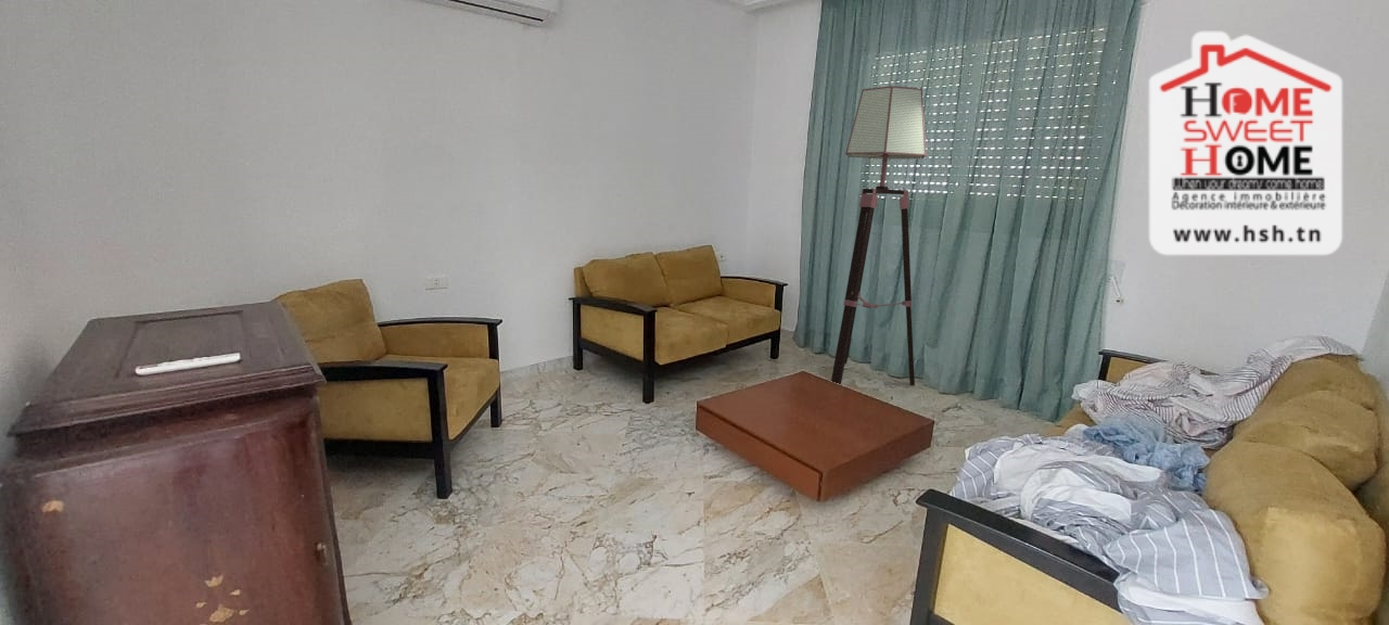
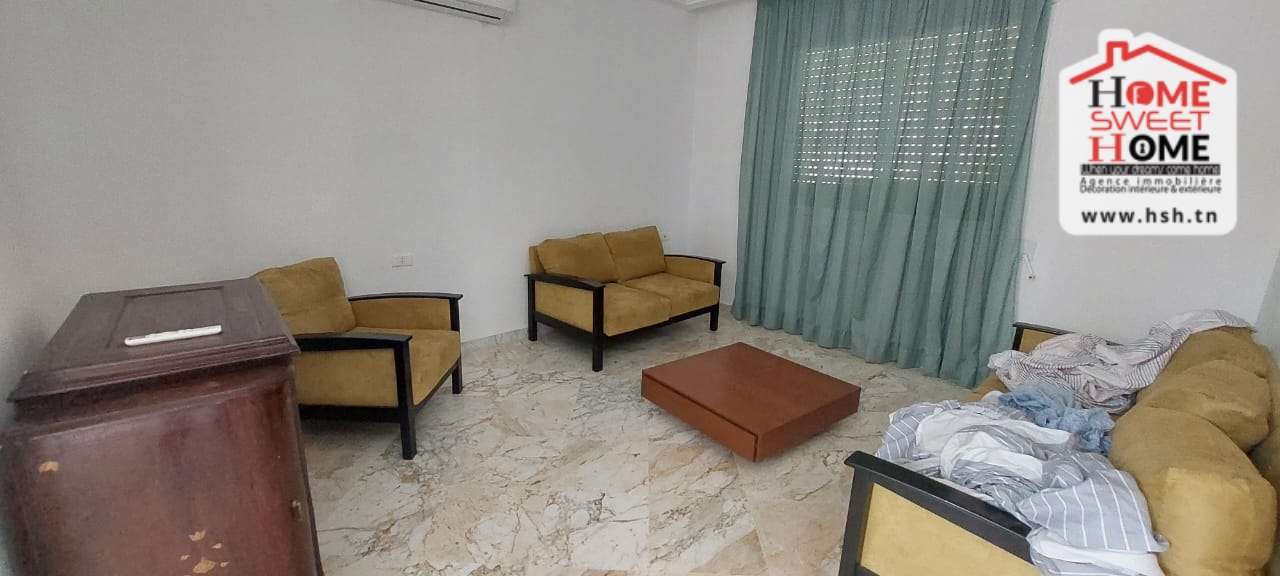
- floor lamp [830,85,927,386]
